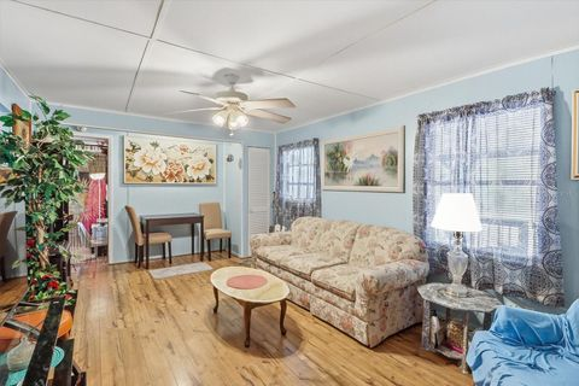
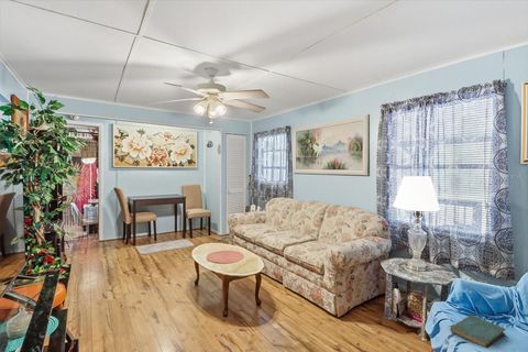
+ book [450,314,507,350]
